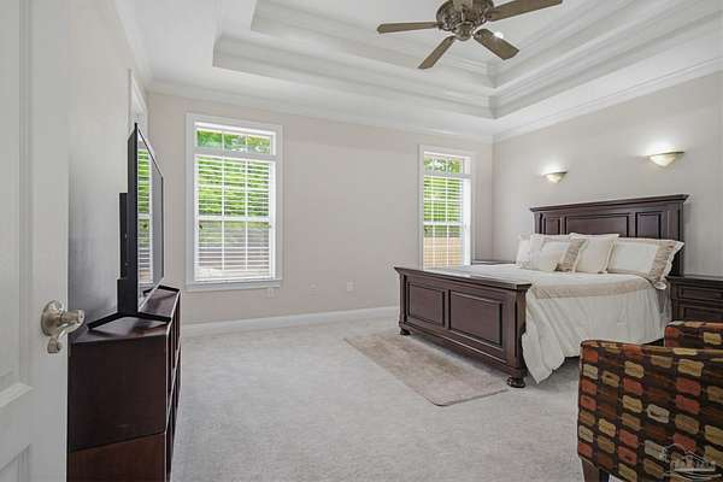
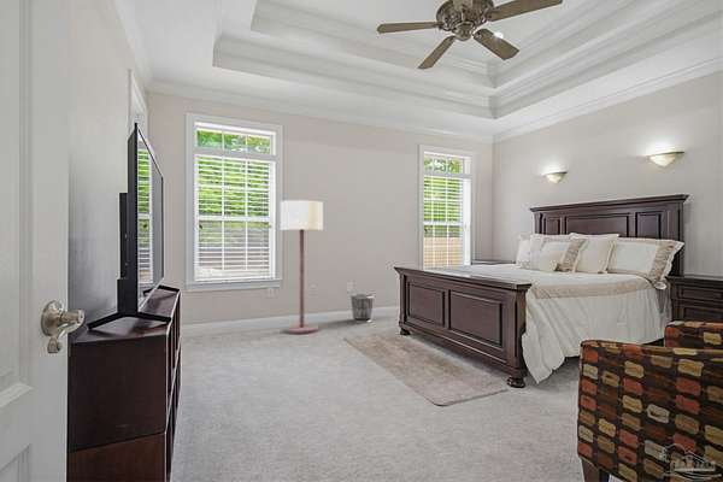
+ floor lamp [280,199,324,335]
+ waste bin [349,293,375,324]
